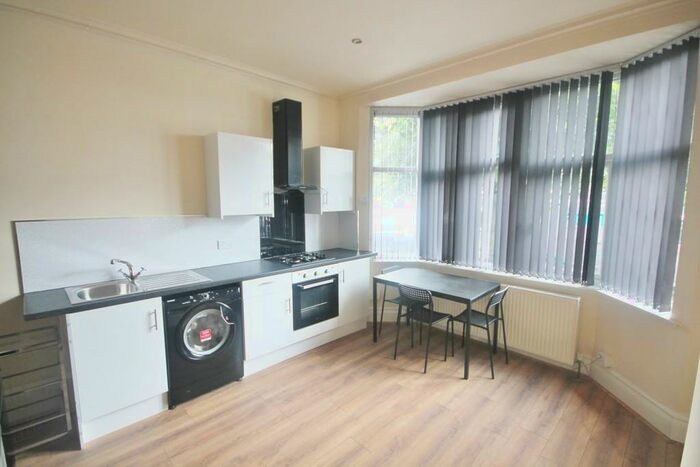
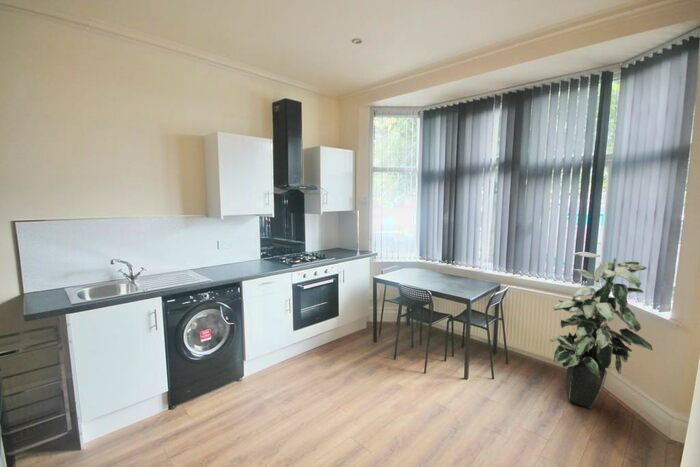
+ indoor plant [549,251,654,410]
